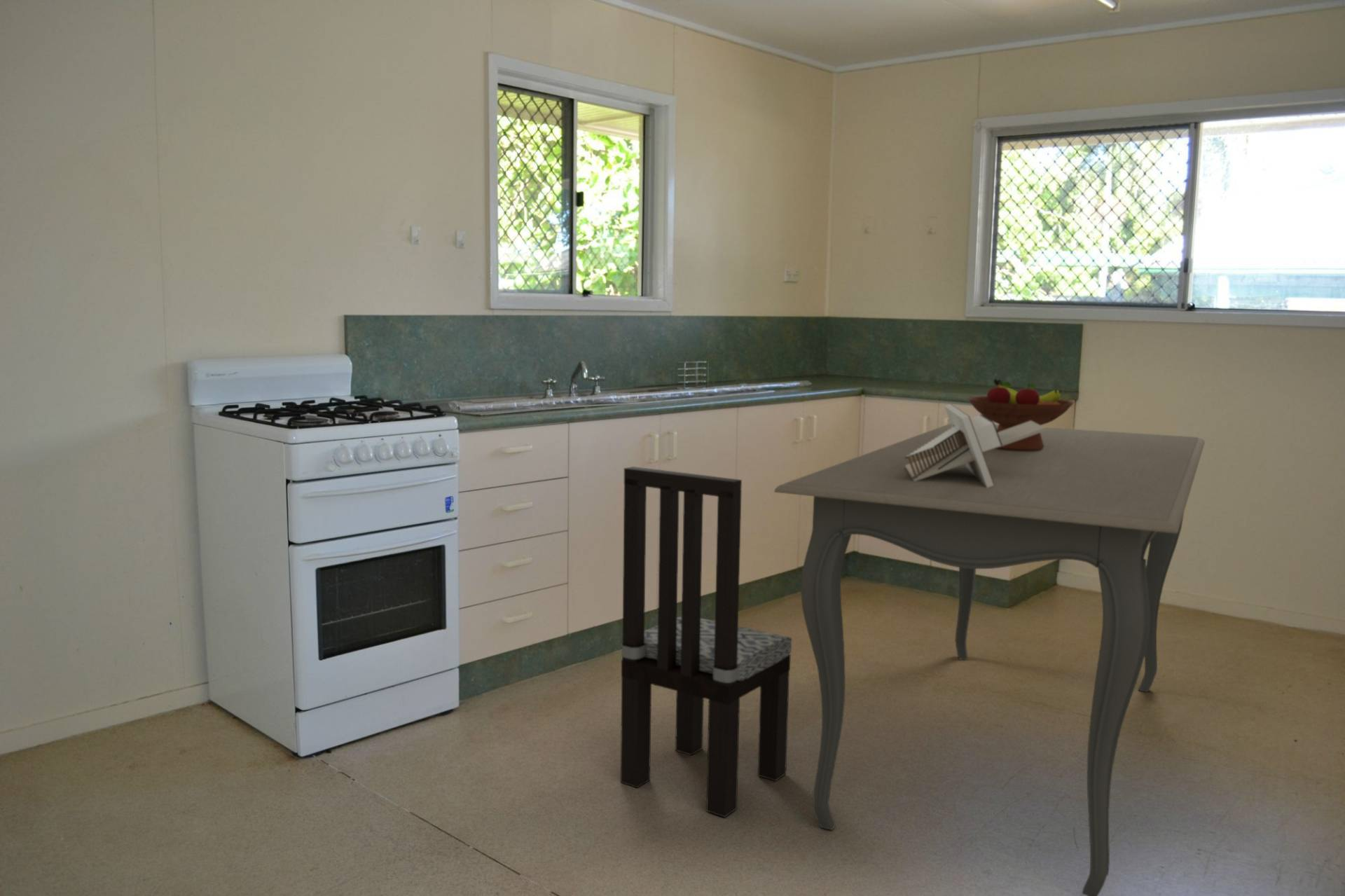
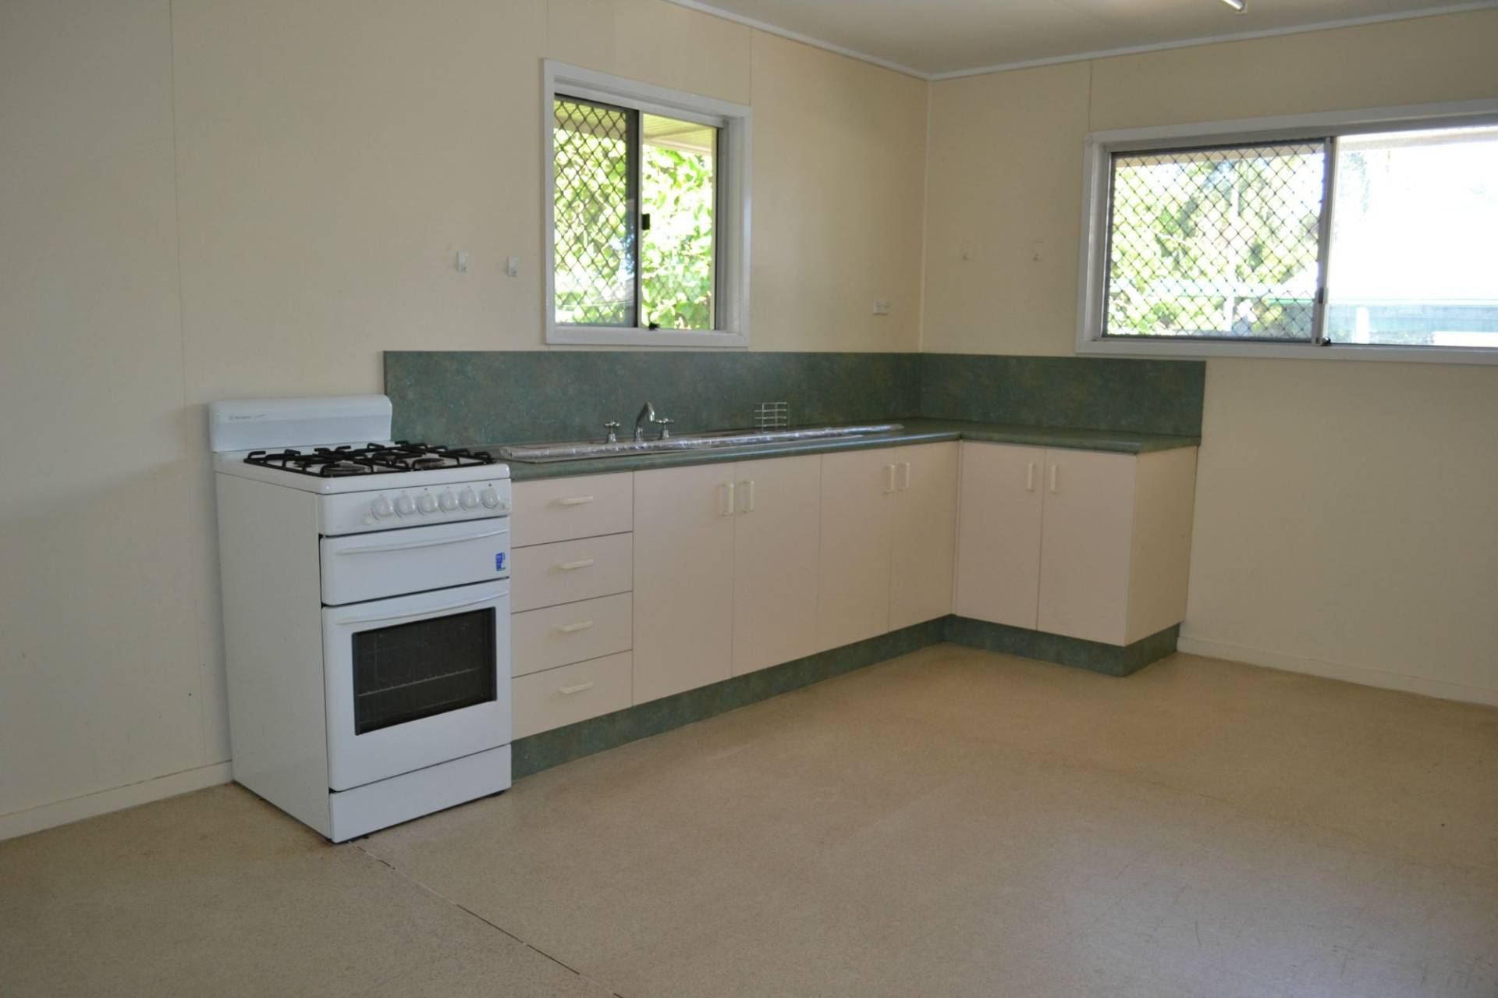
- dining chair [620,466,792,818]
- architectural model [905,403,1046,488]
- dining table [773,422,1206,896]
- fruit bowl [967,378,1075,451]
